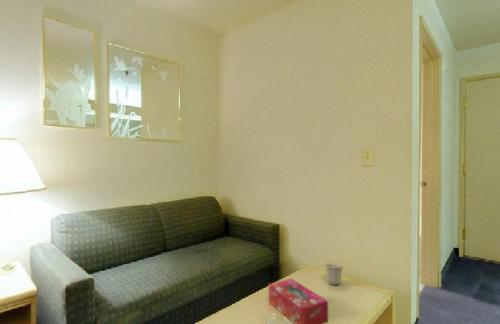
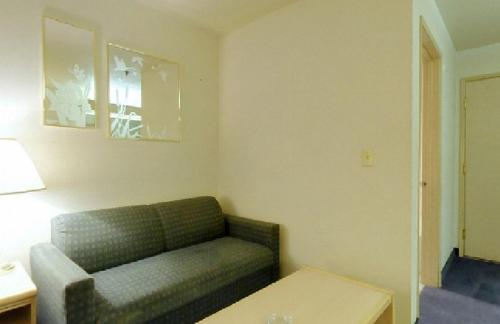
- tissue box [268,277,329,324]
- cup [323,262,344,286]
